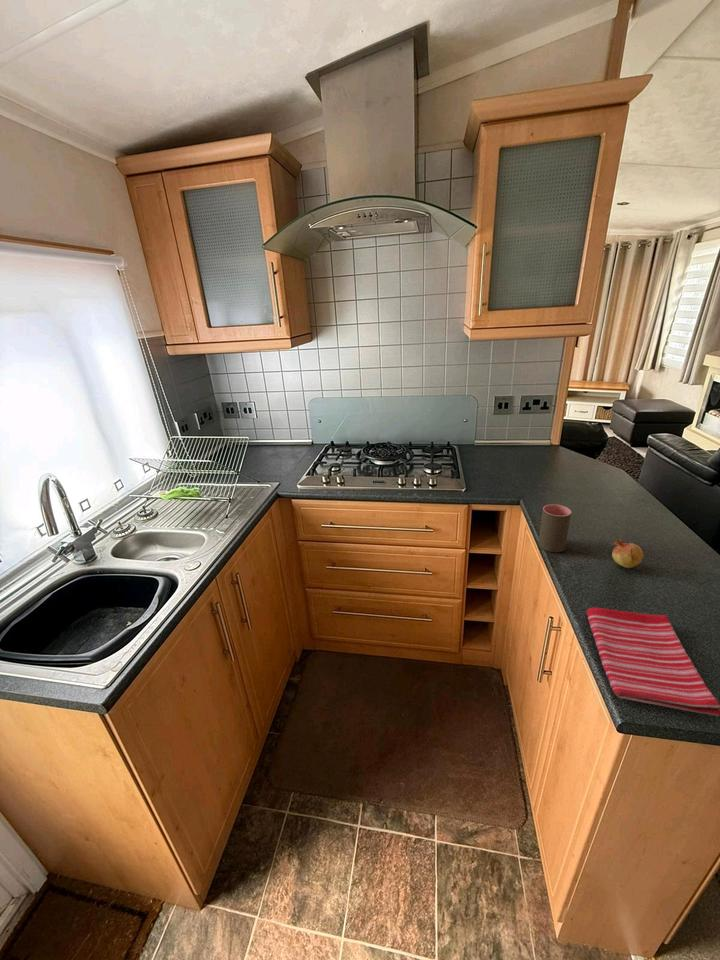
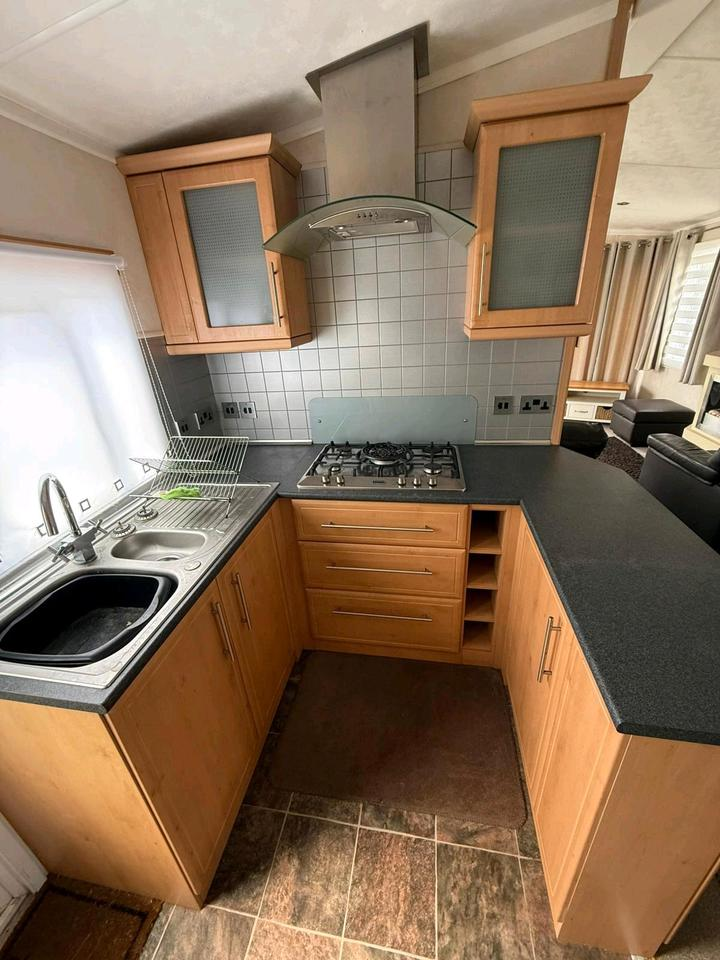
- fruit [611,538,644,570]
- dish towel [585,607,720,717]
- cup [538,503,572,553]
